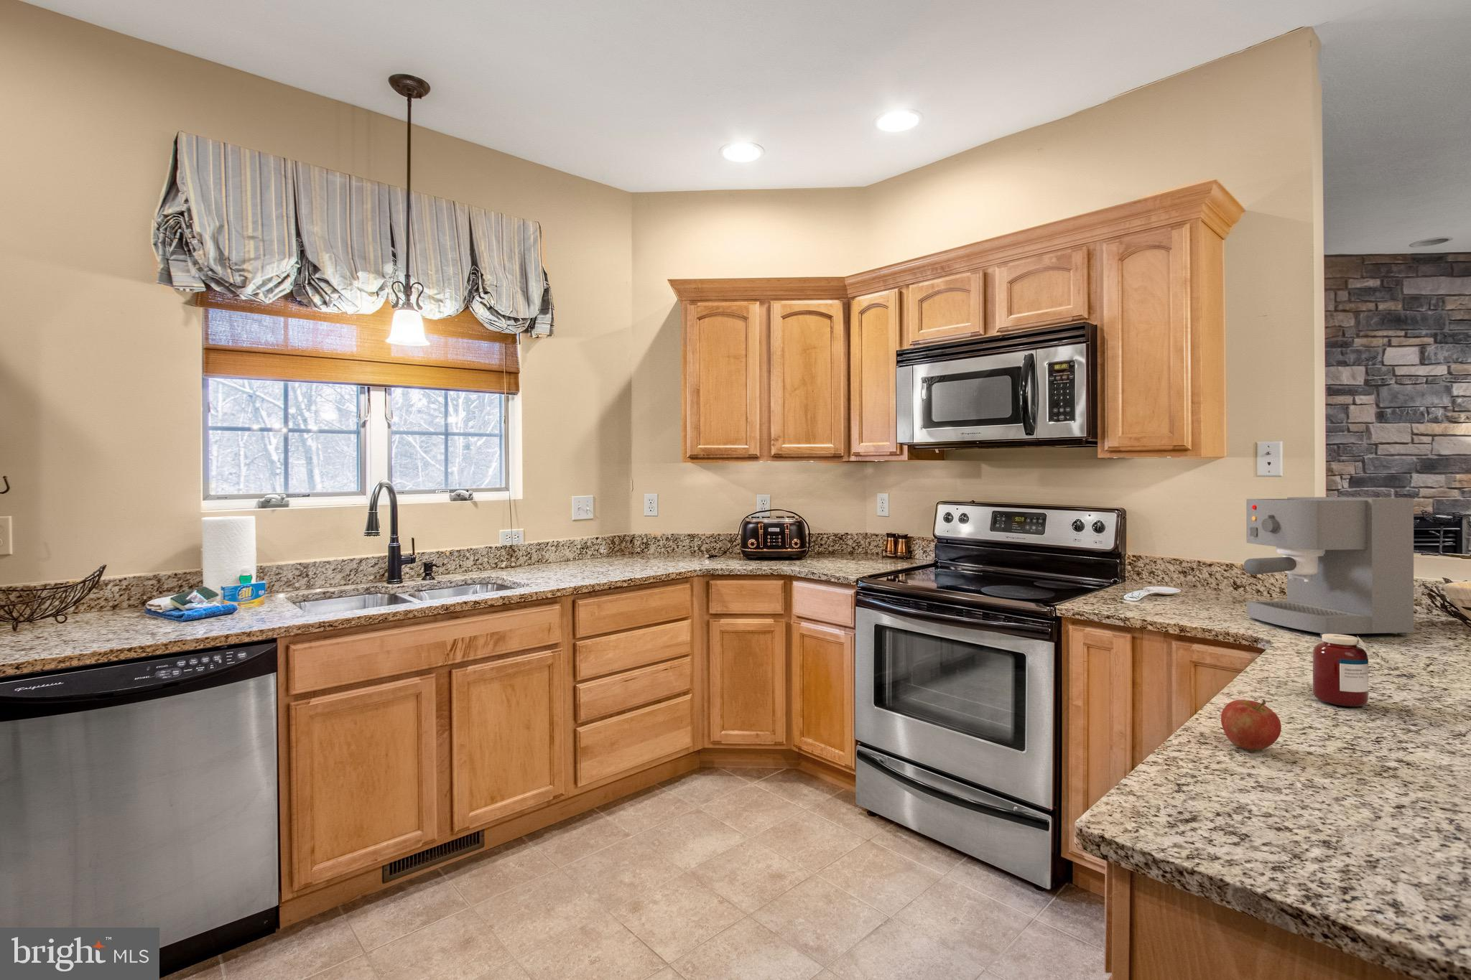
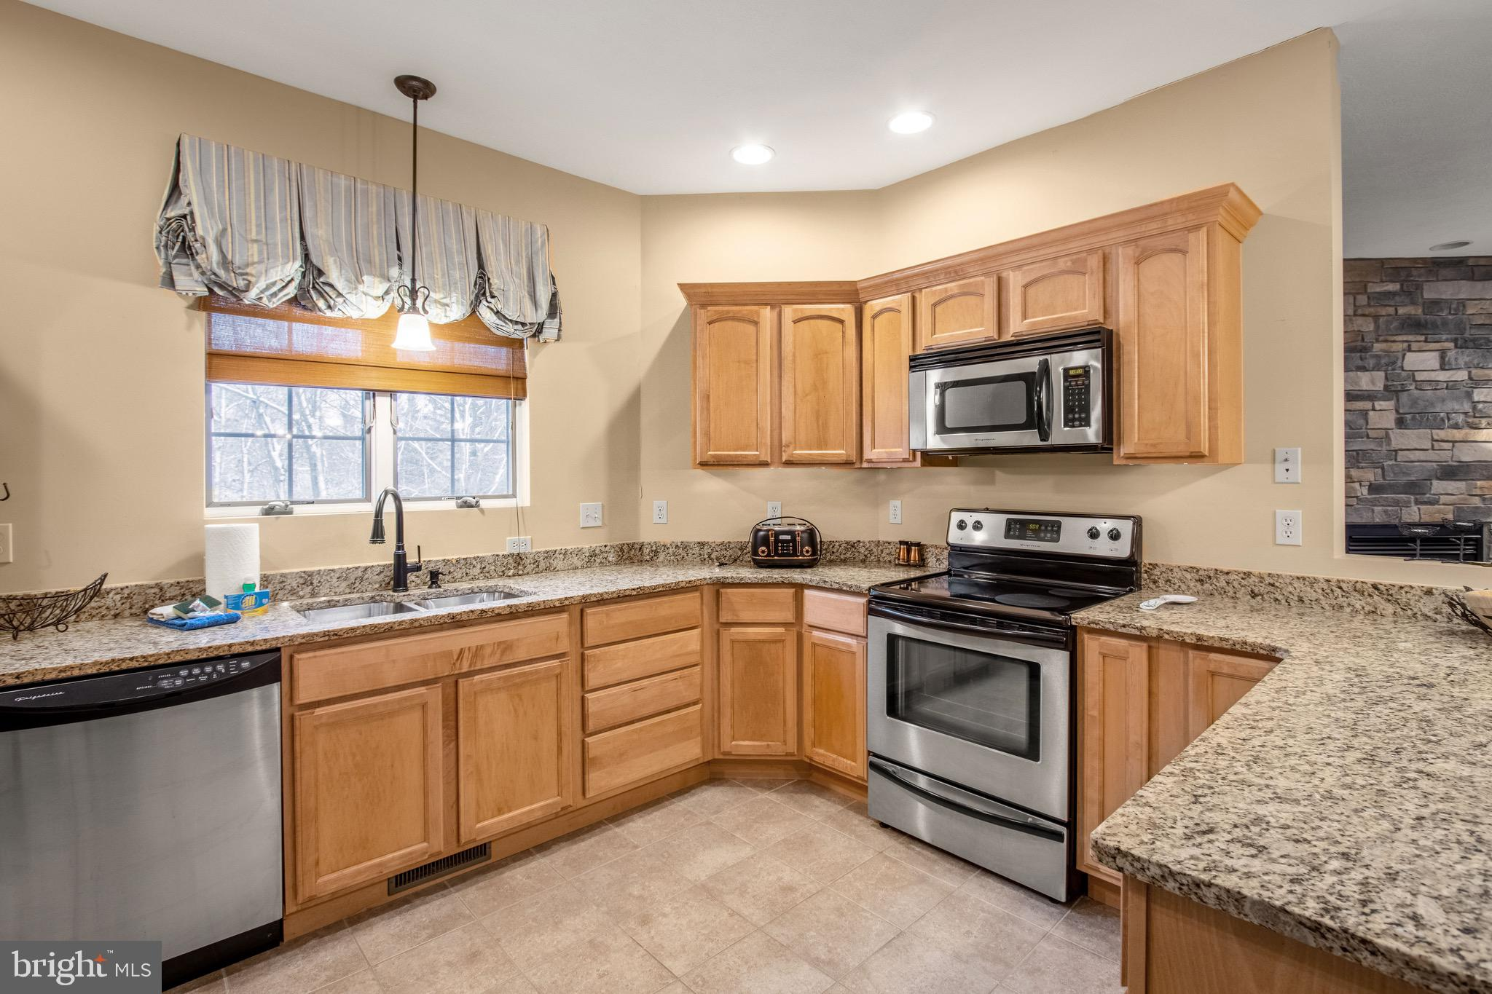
- coffee maker [1242,497,1414,637]
- apple [1221,699,1282,751]
- jar [1312,634,1394,708]
